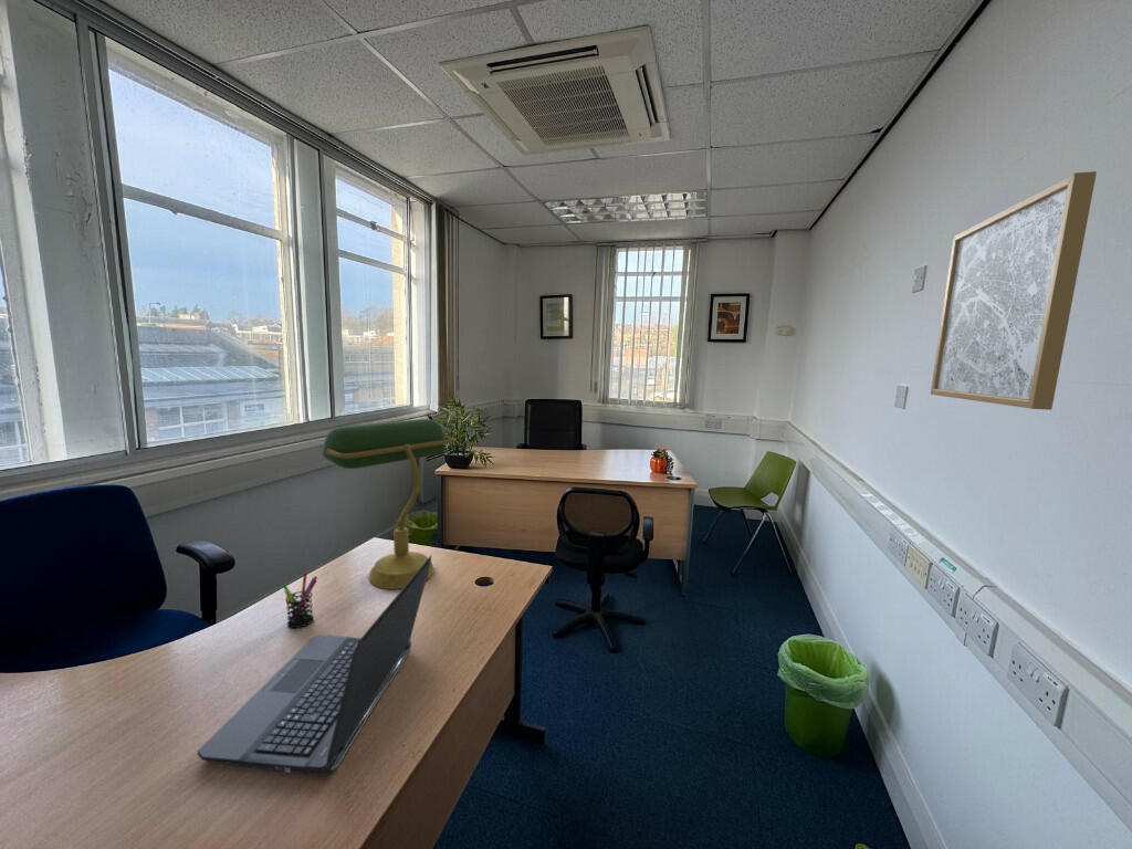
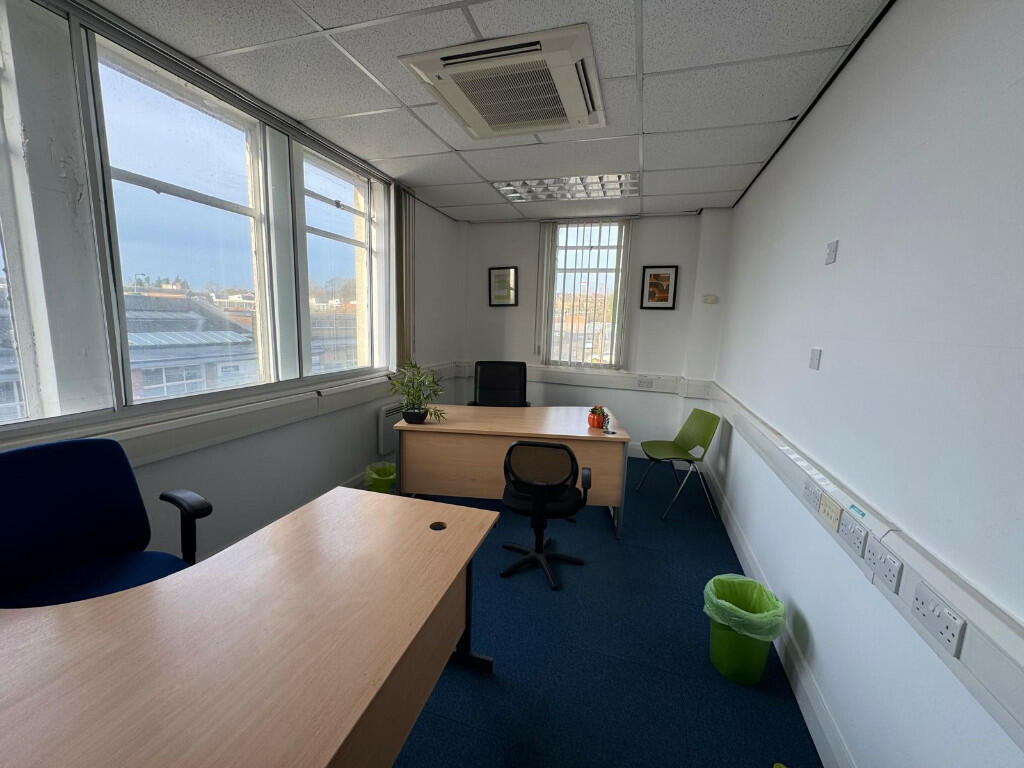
- desk lamp [321,418,457,590]
- pen holder [281,572,318,629]
- wall art [930,170,1098,411]
- laptop computer [196,554,432,777]
